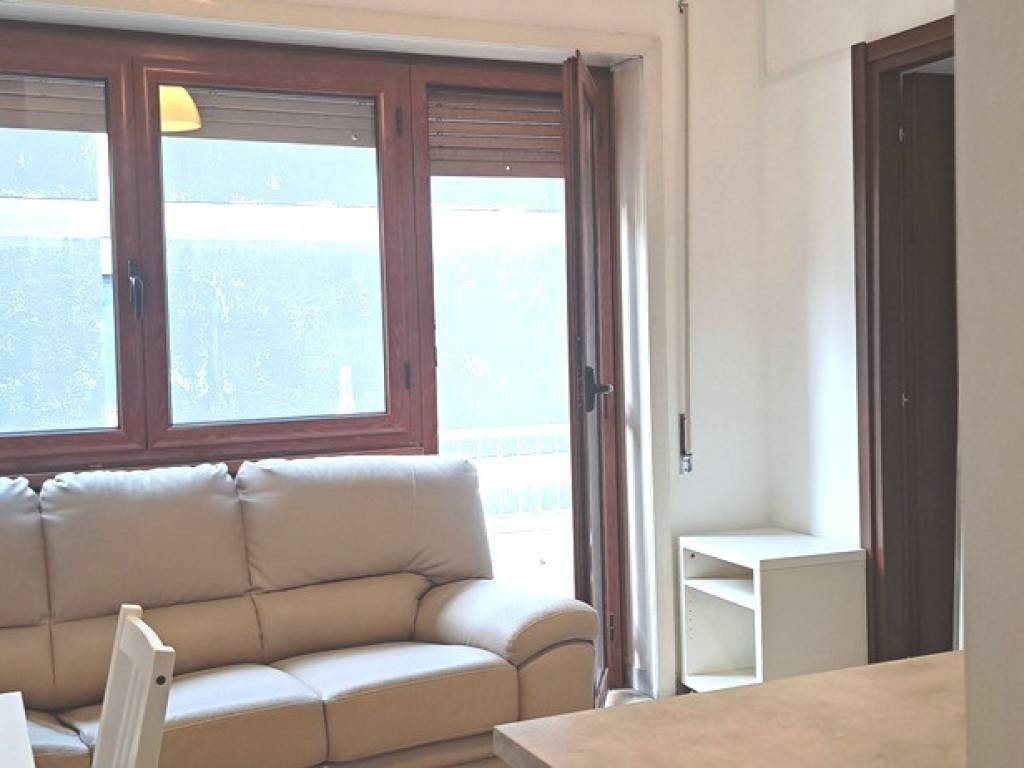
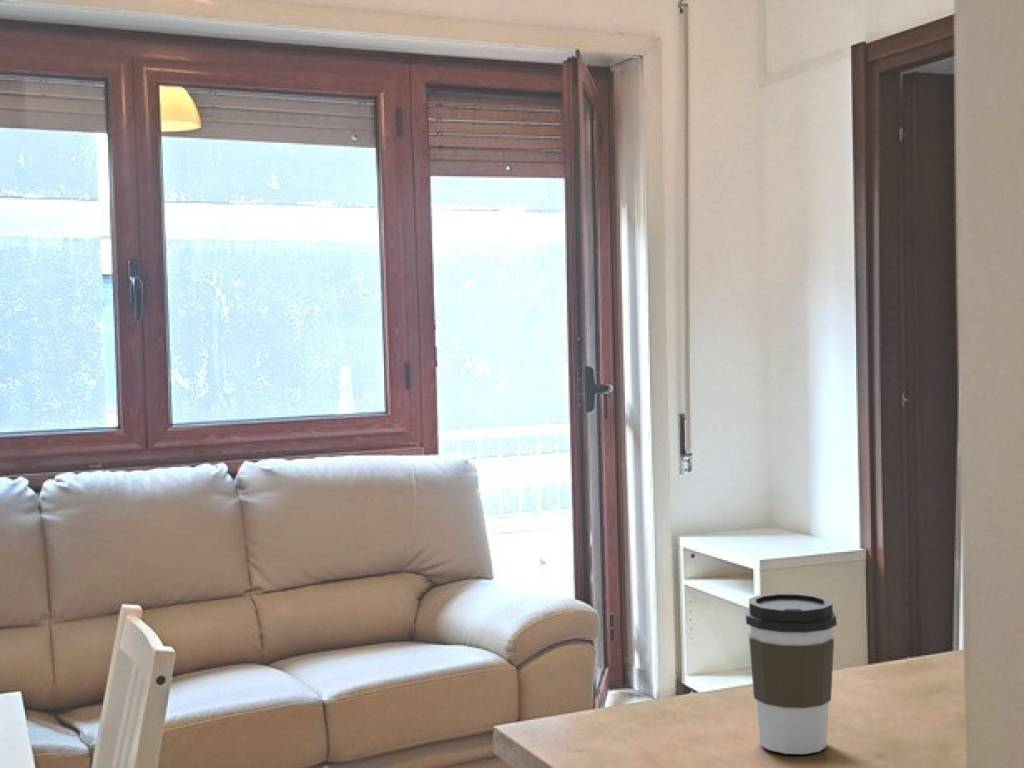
+ coffee cup [745,592,838,755]
